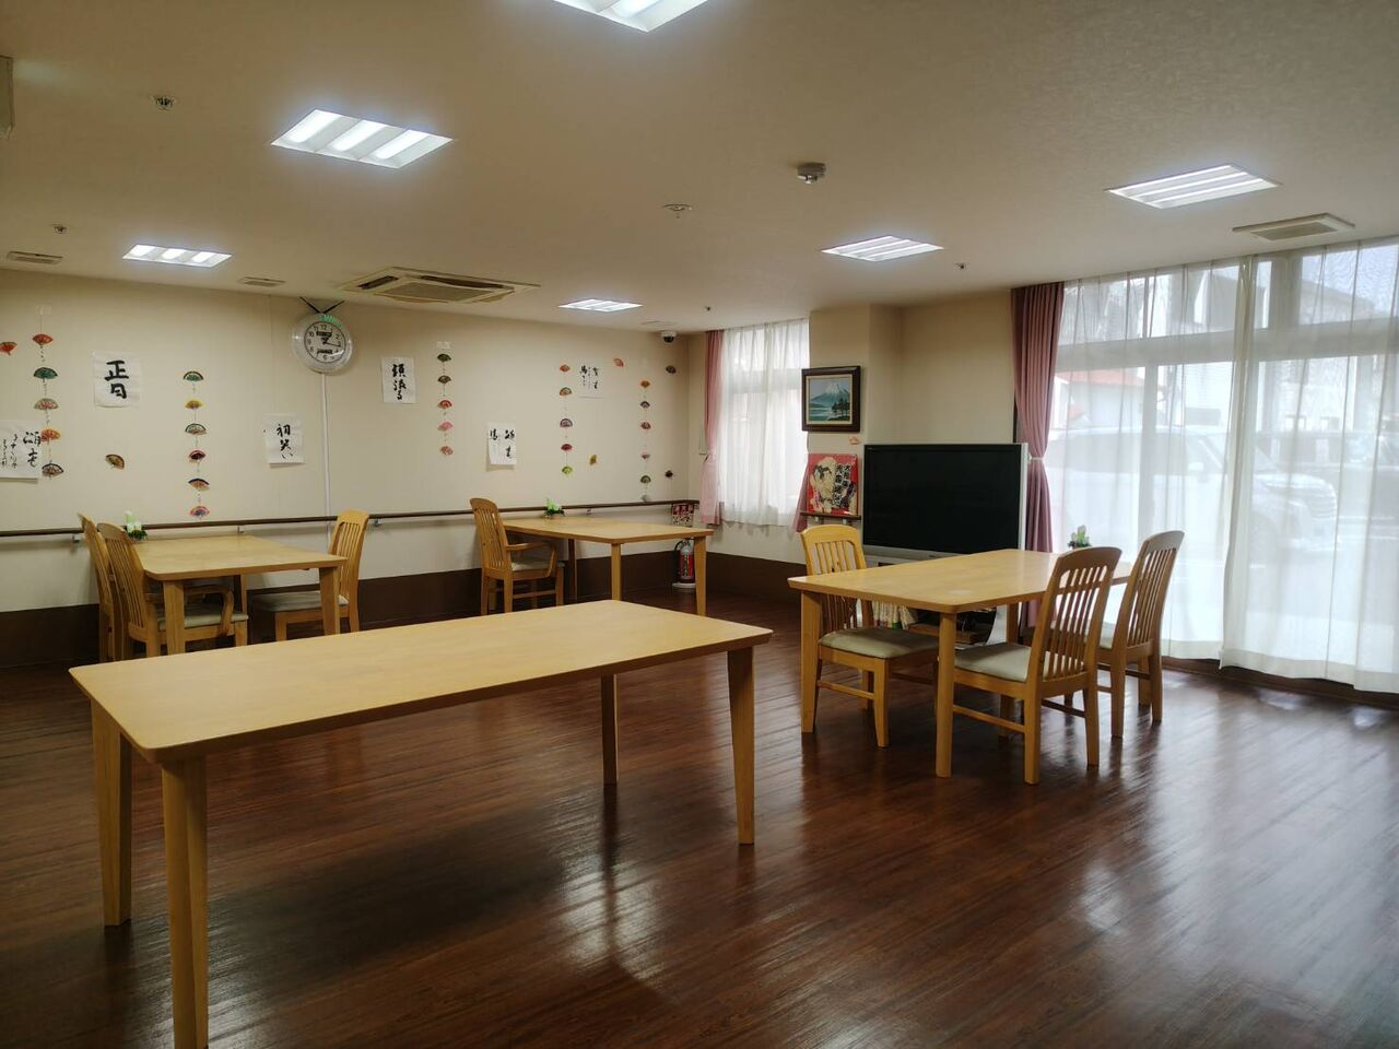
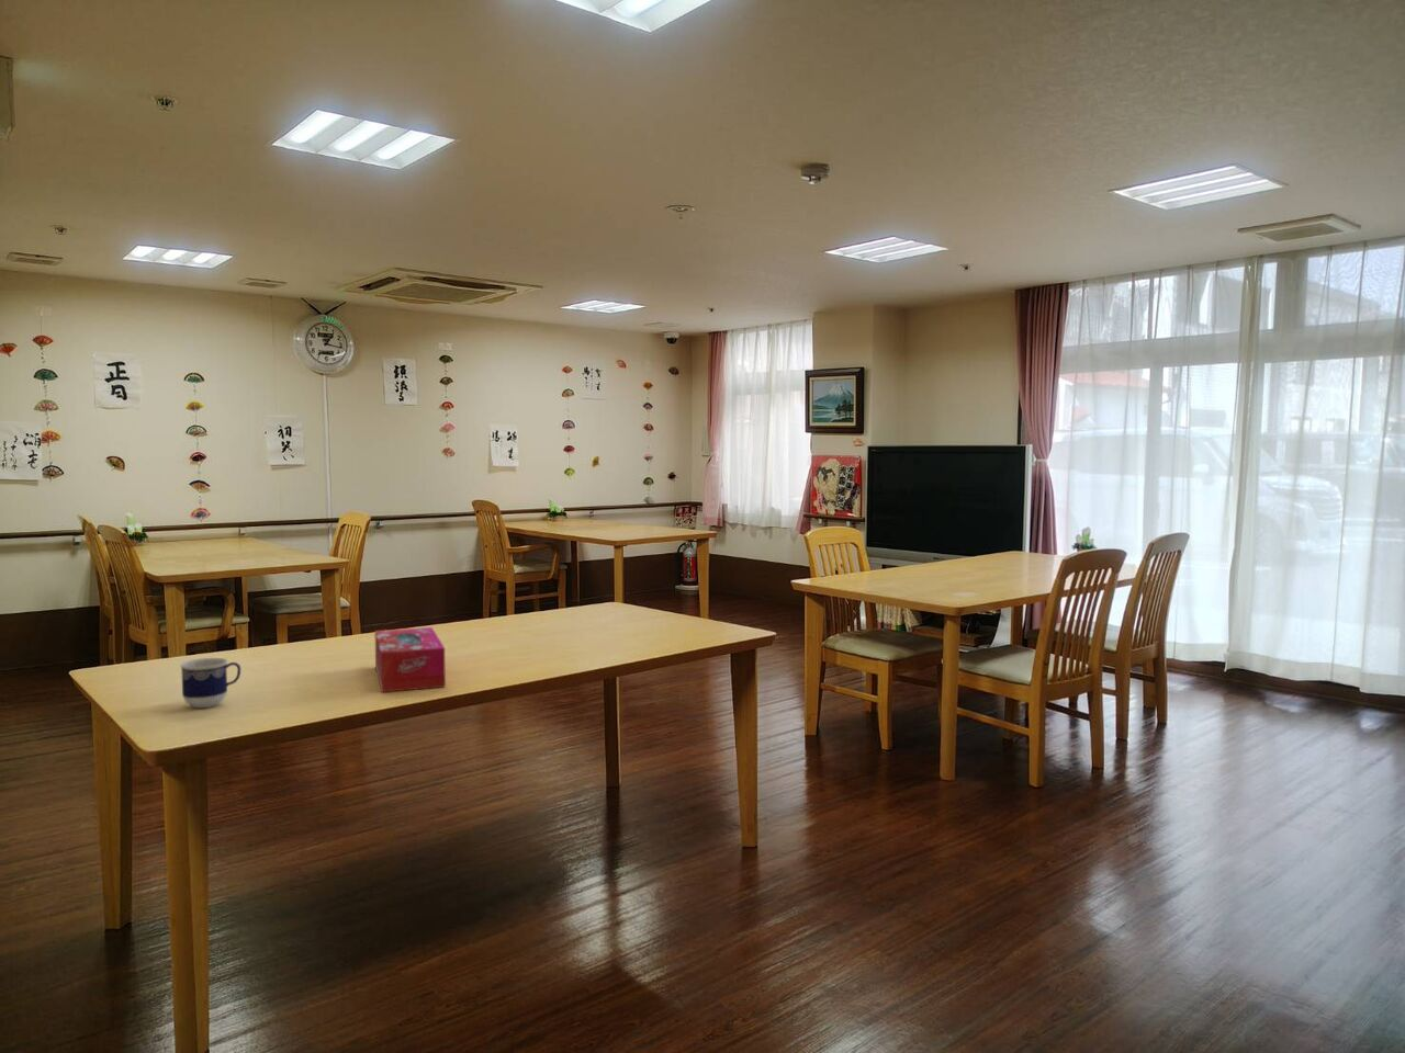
+ tissue box [374,626,447,694]
+ cup [179,657,241,709]
